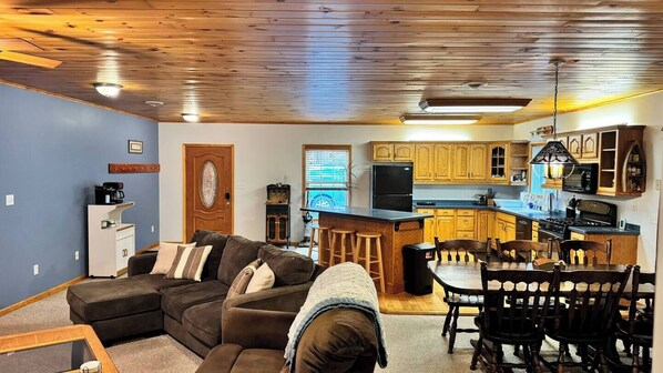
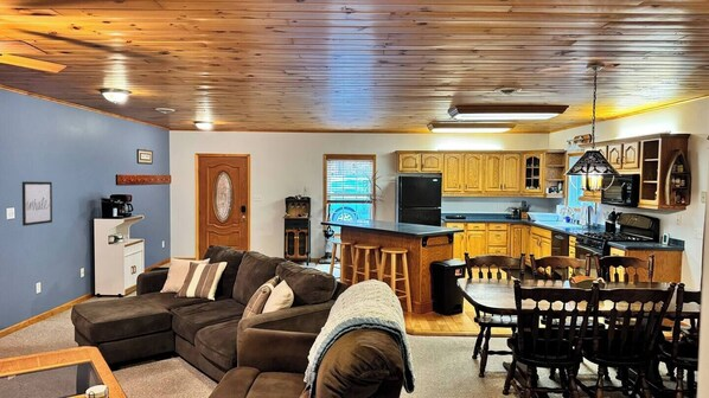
+ wall art [21,180,53,227]
